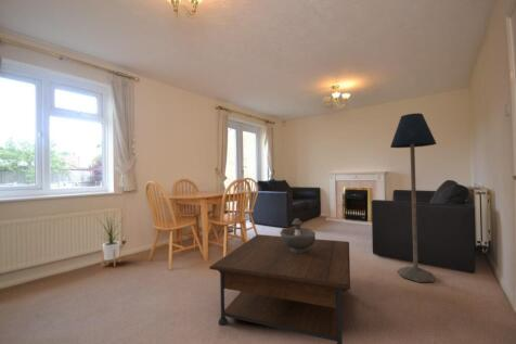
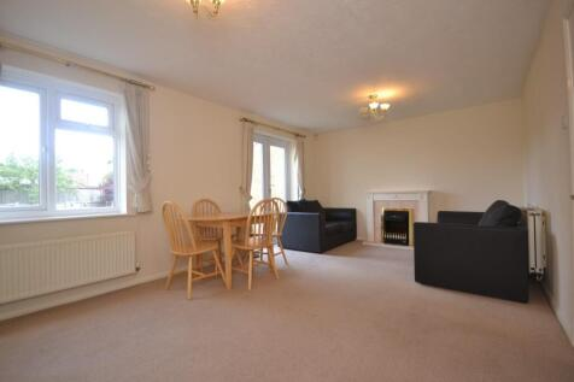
- floor lamp [389,112,438,283]
- house plant [93,209,129,268]
- decorative bowl [280,217,317,253]
- coffee table [208,233,351,344]
